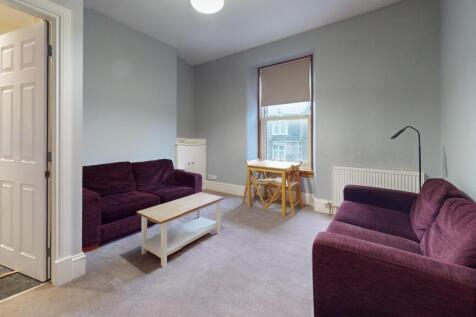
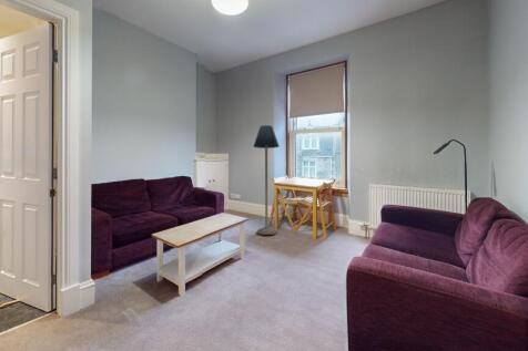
+ floor lamp [253,124,281,236]
